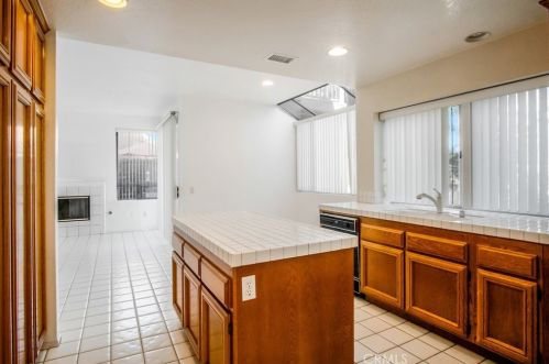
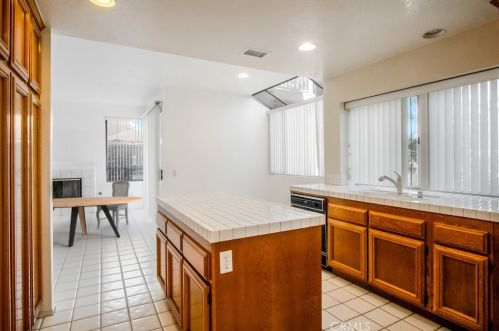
+ dining chair [95,179,131,230]
+ dining table [52,196,144,247]
